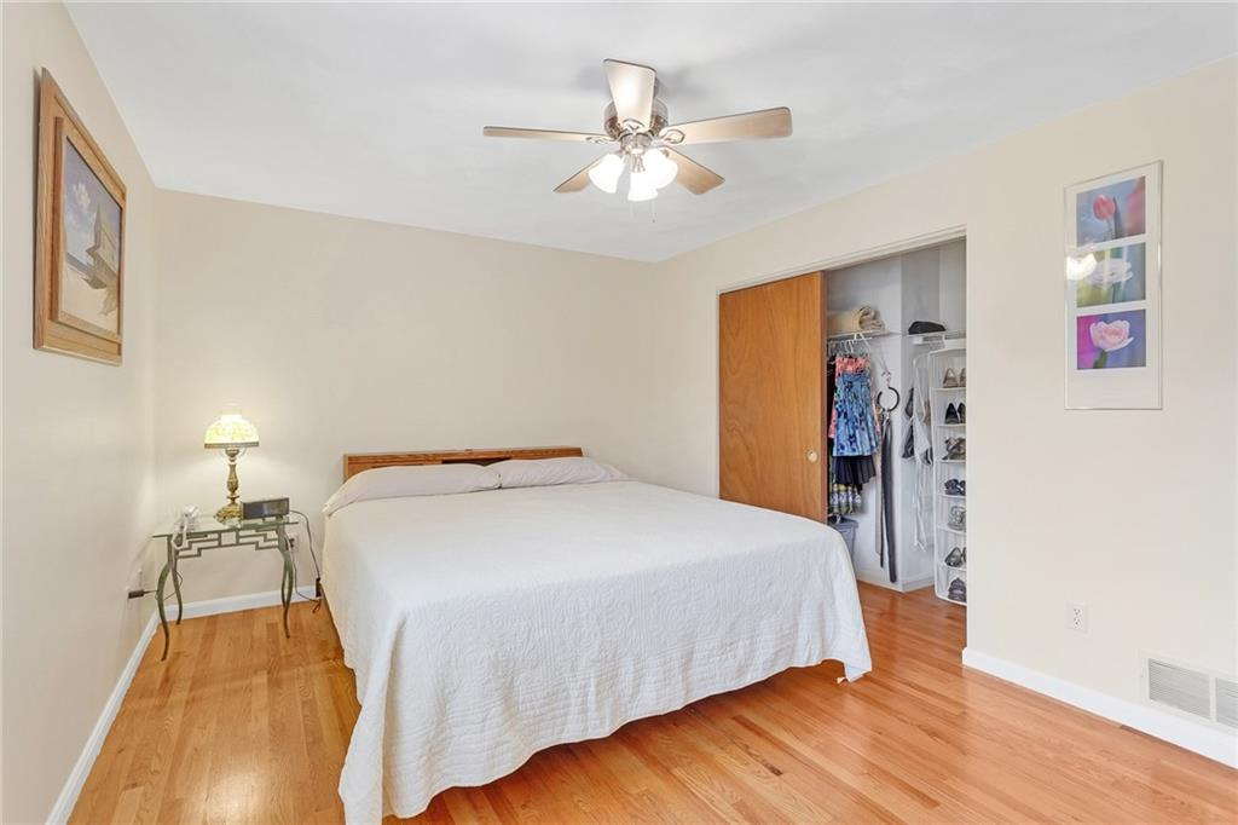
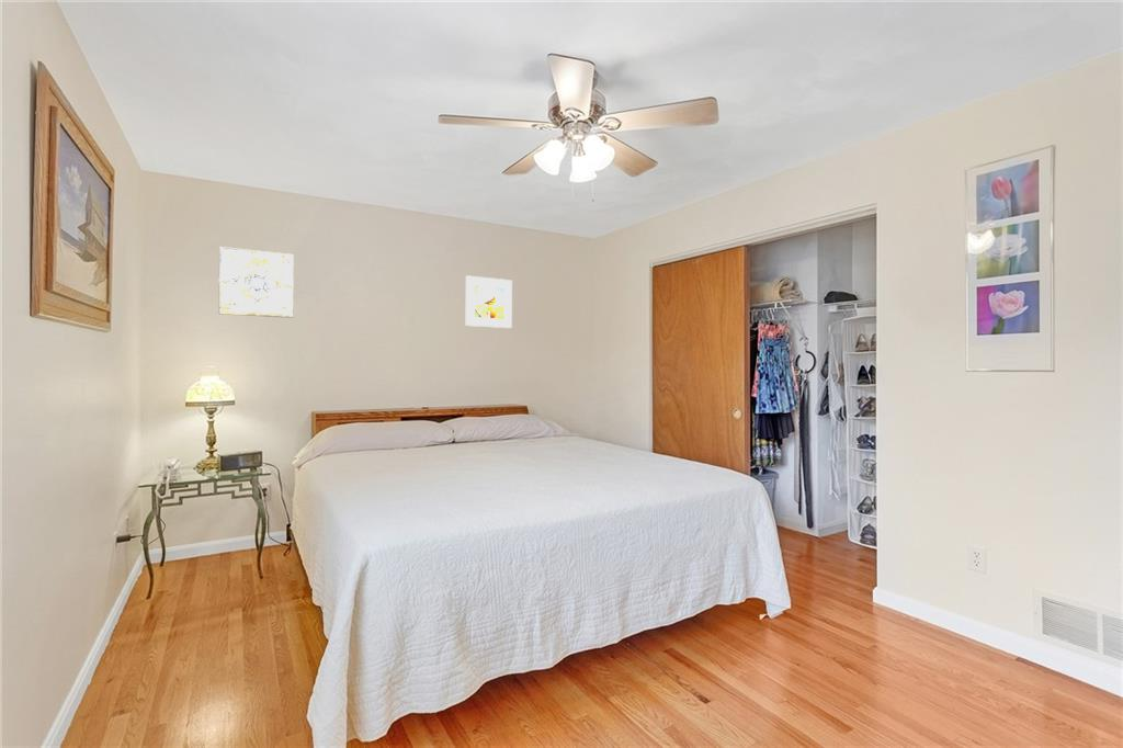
+ wall art [218,246,295,319]
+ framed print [465,274,513,329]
